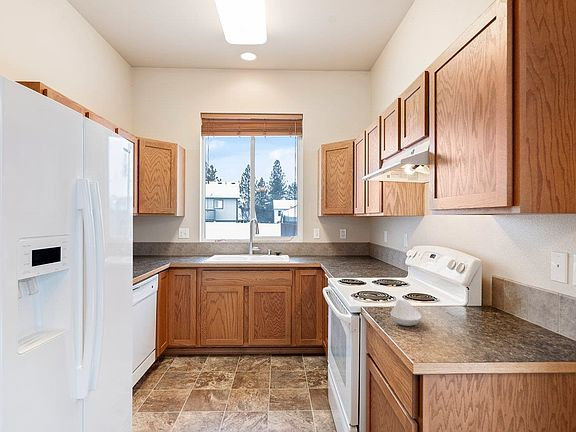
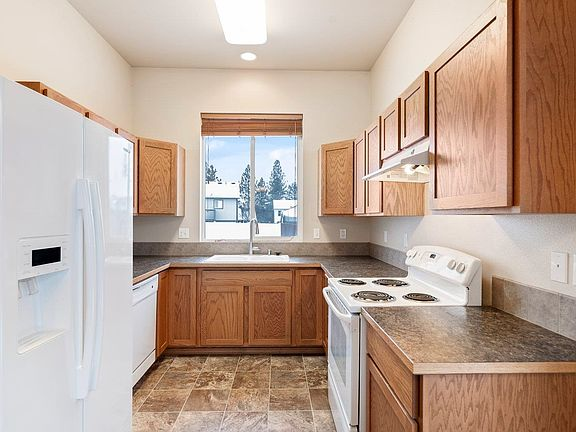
- spoon rest [390,298,423,327]
